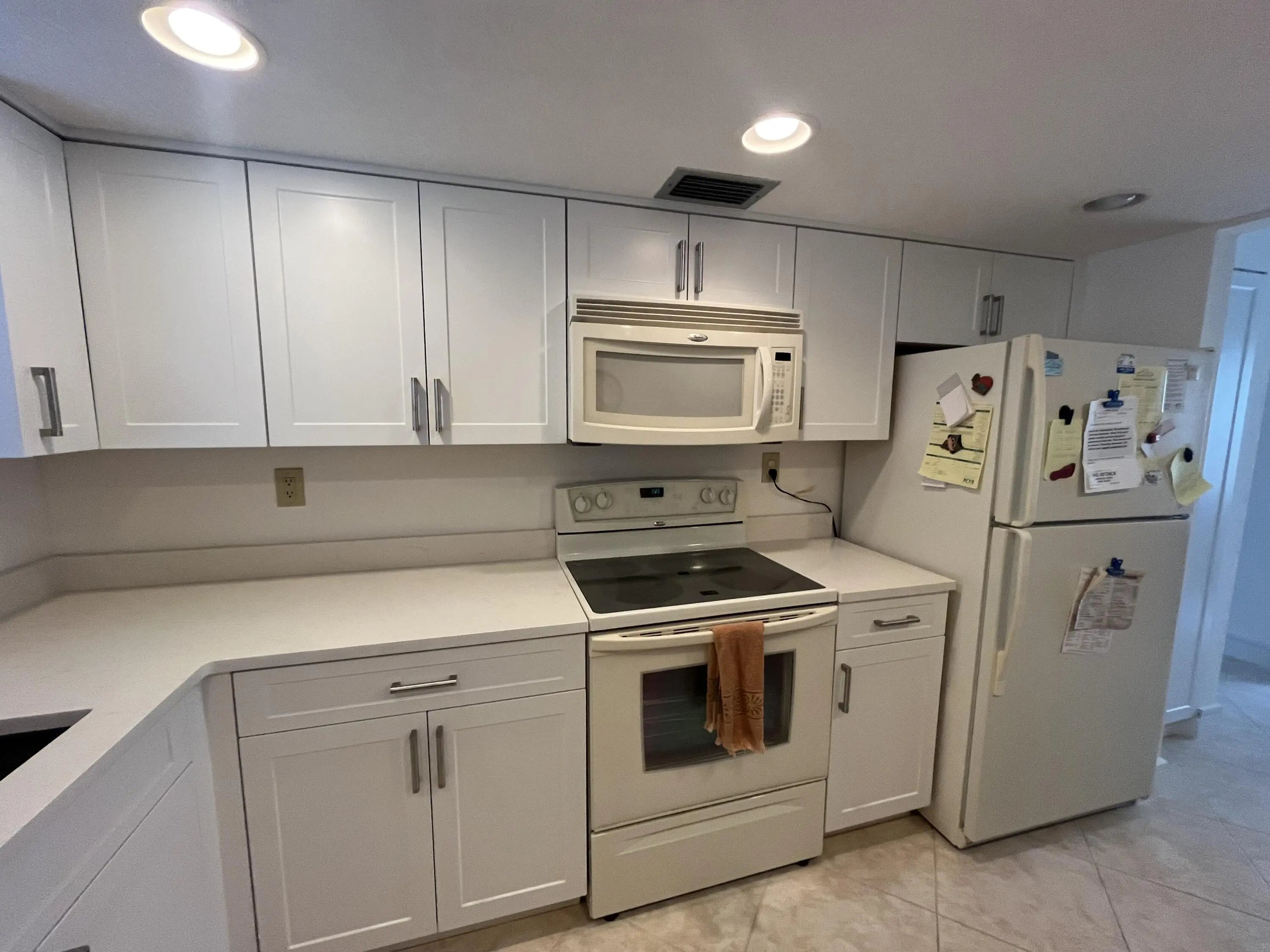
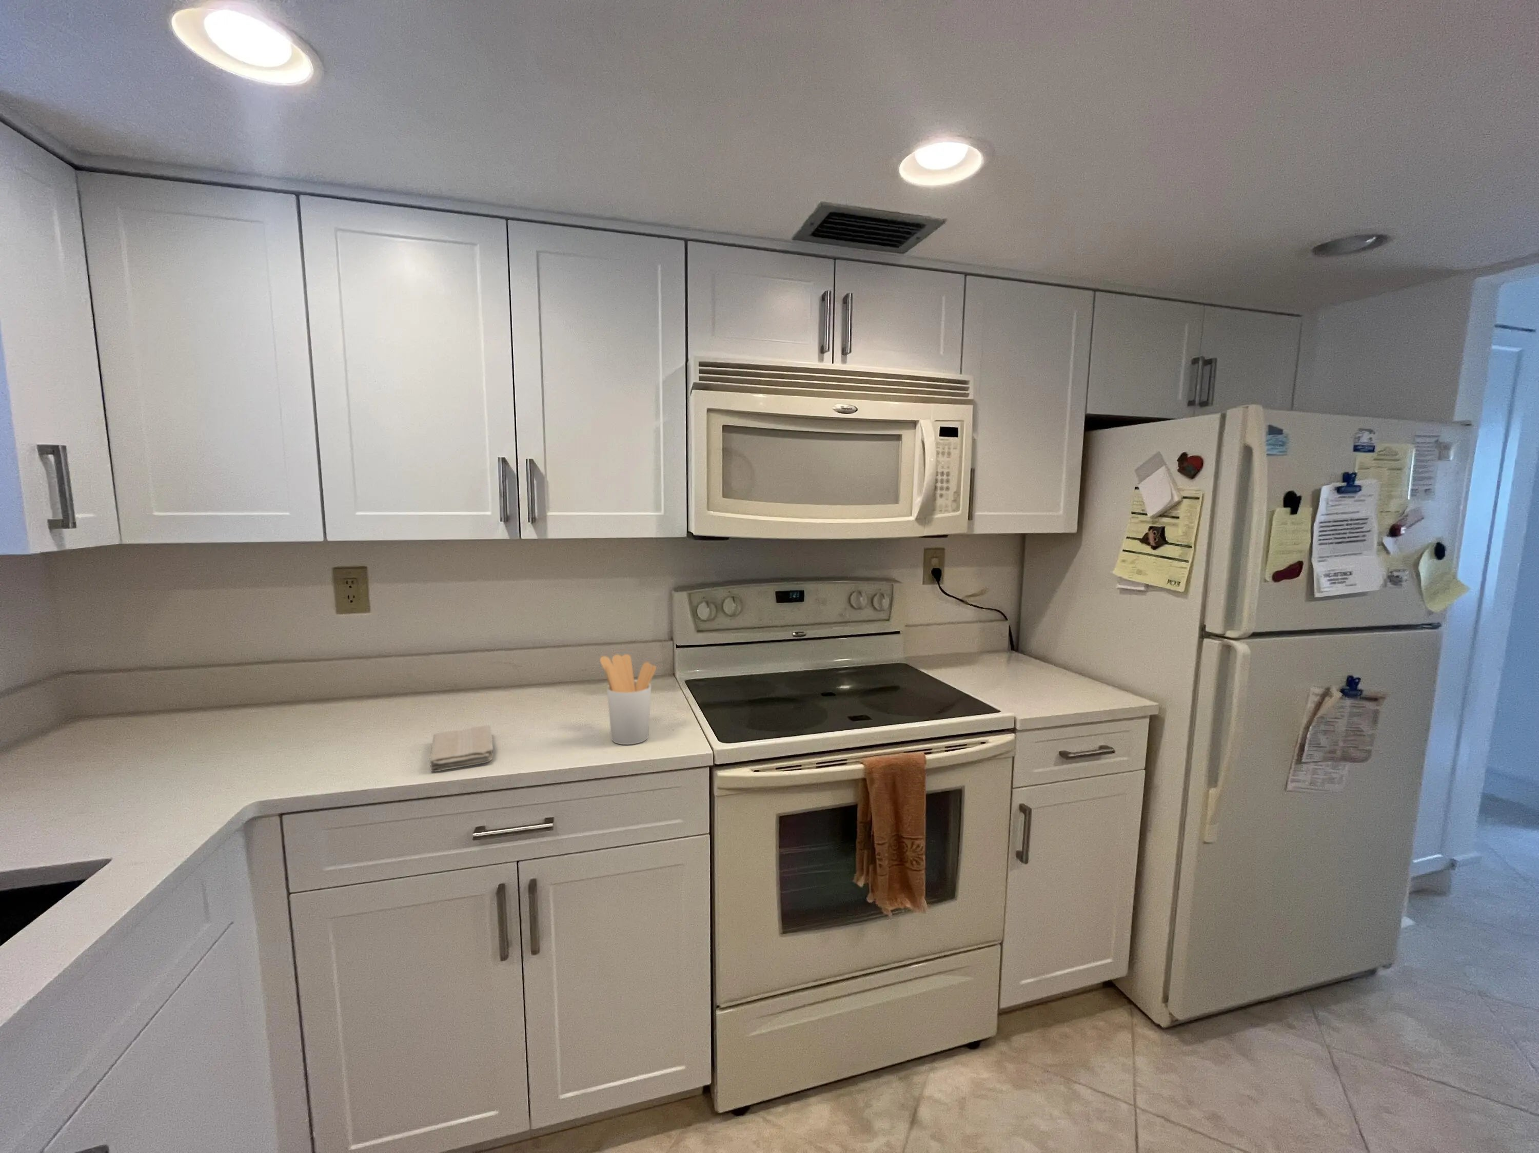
+ washcloth [429,724,493,773]
+ utensil holder [599,654,657,745]
